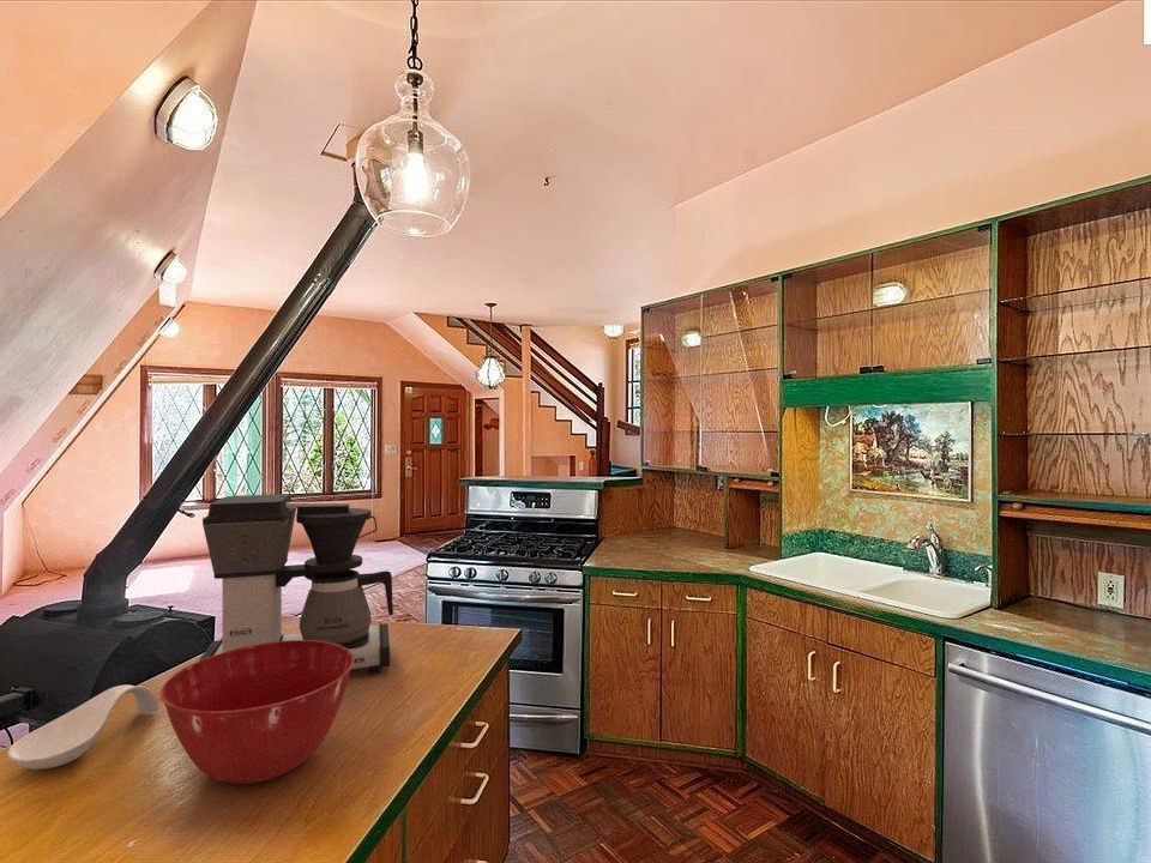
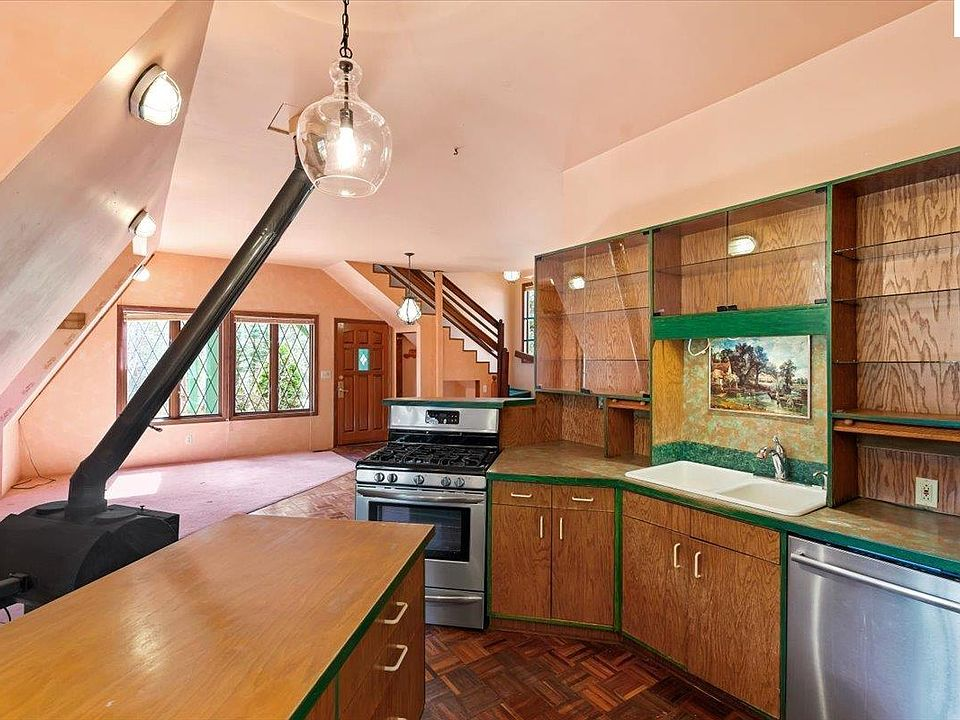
- spoon rest [6,683,159,771]
- mixing bowl [158,640,354,785]
- coffee maker [197,493,394,675]
